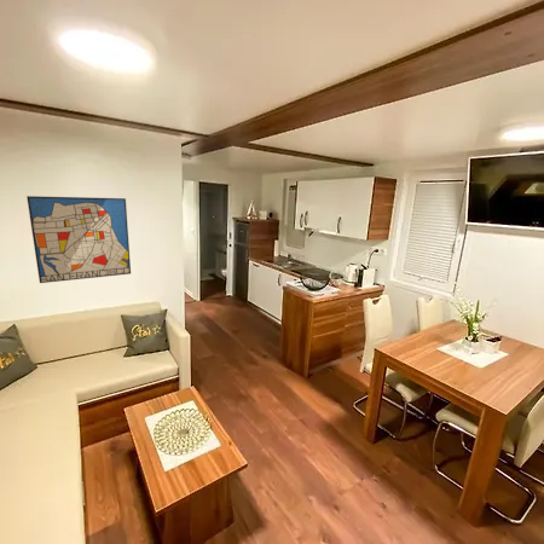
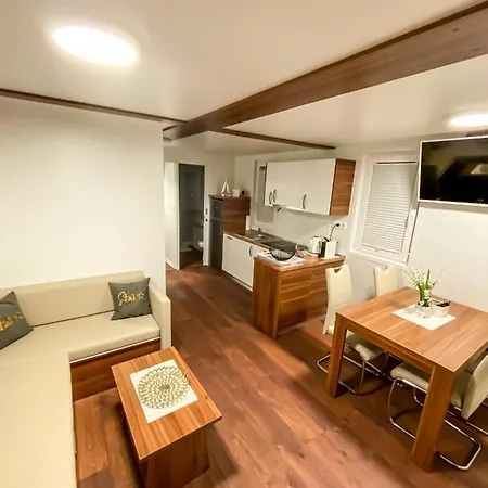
- wall art [25,195,132,284]
